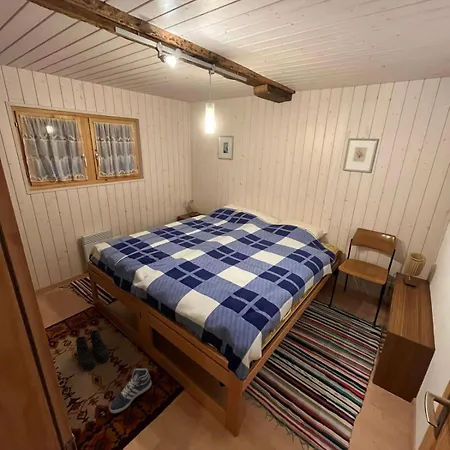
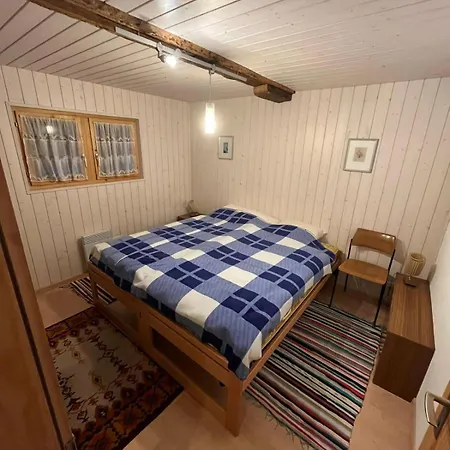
- sneaker [109,367,152,414]
- boots [75,329,110,371]
